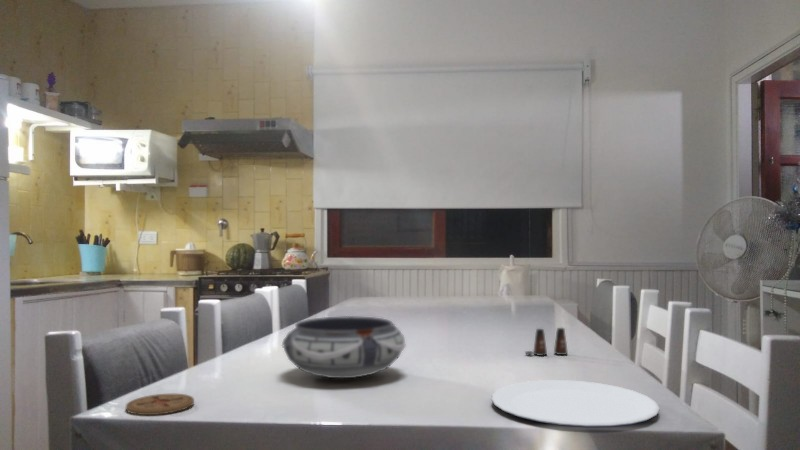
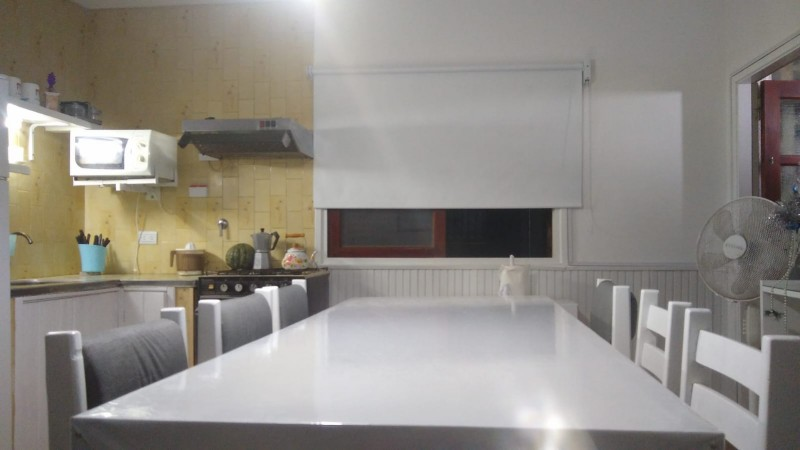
- coaster [125,393,195,416]
- plate [490,379,661,428]
- bowl [281,315,407,379]
- salt shaker [524,327,569,357]
